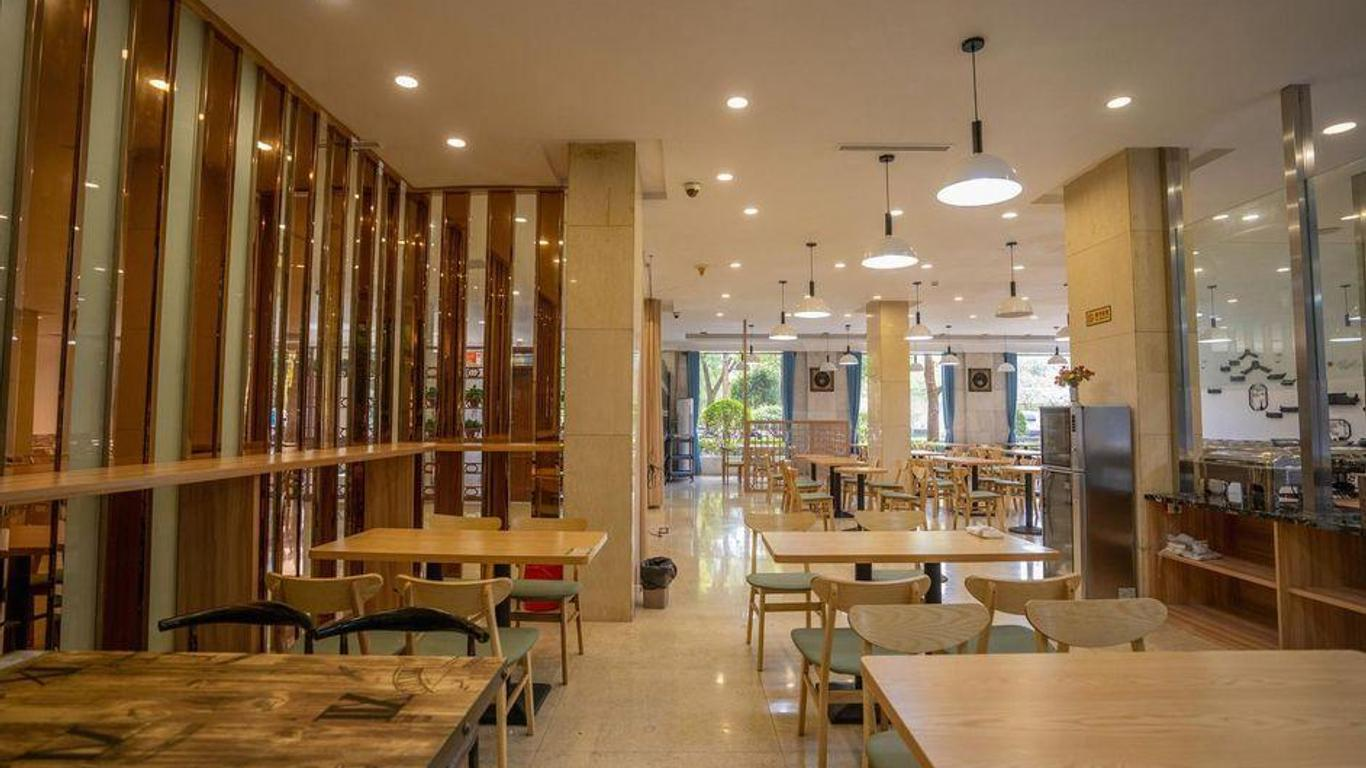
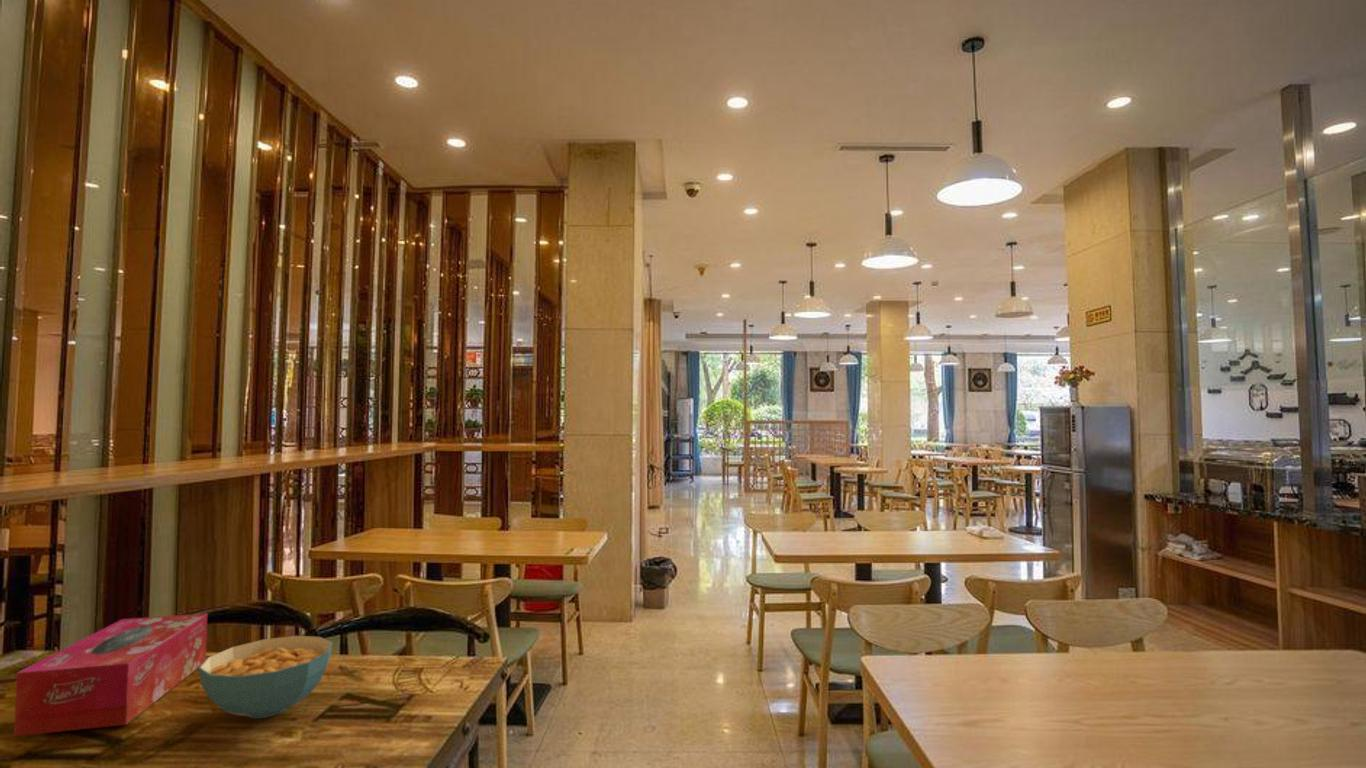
+ tissue box [13,612,208,737]
+ cereal bowl [198,635,334,720]
